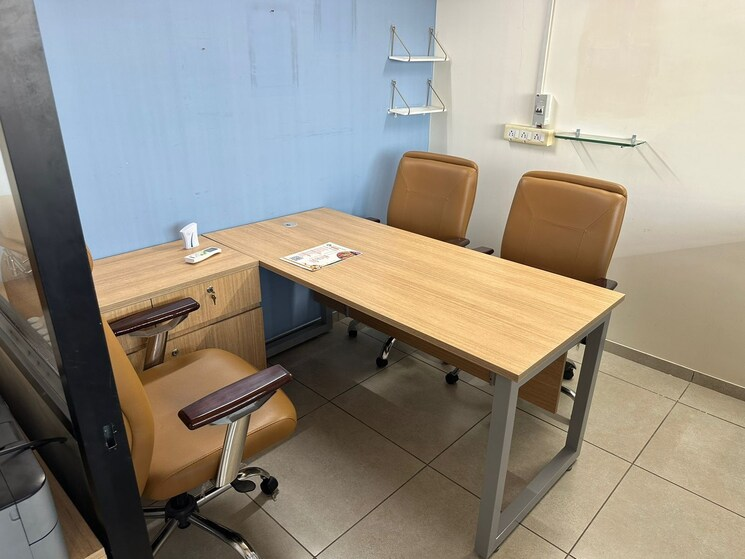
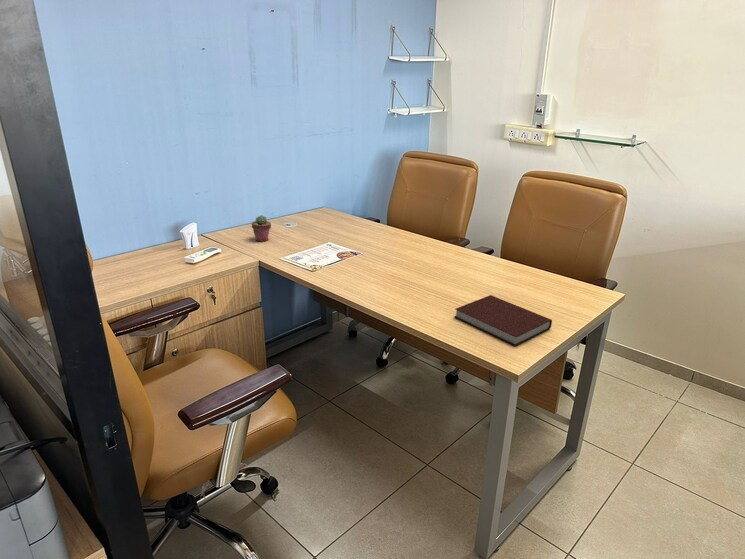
+ notebook [453,294,553,347]
+ potted succulent [251,214,272,243]
